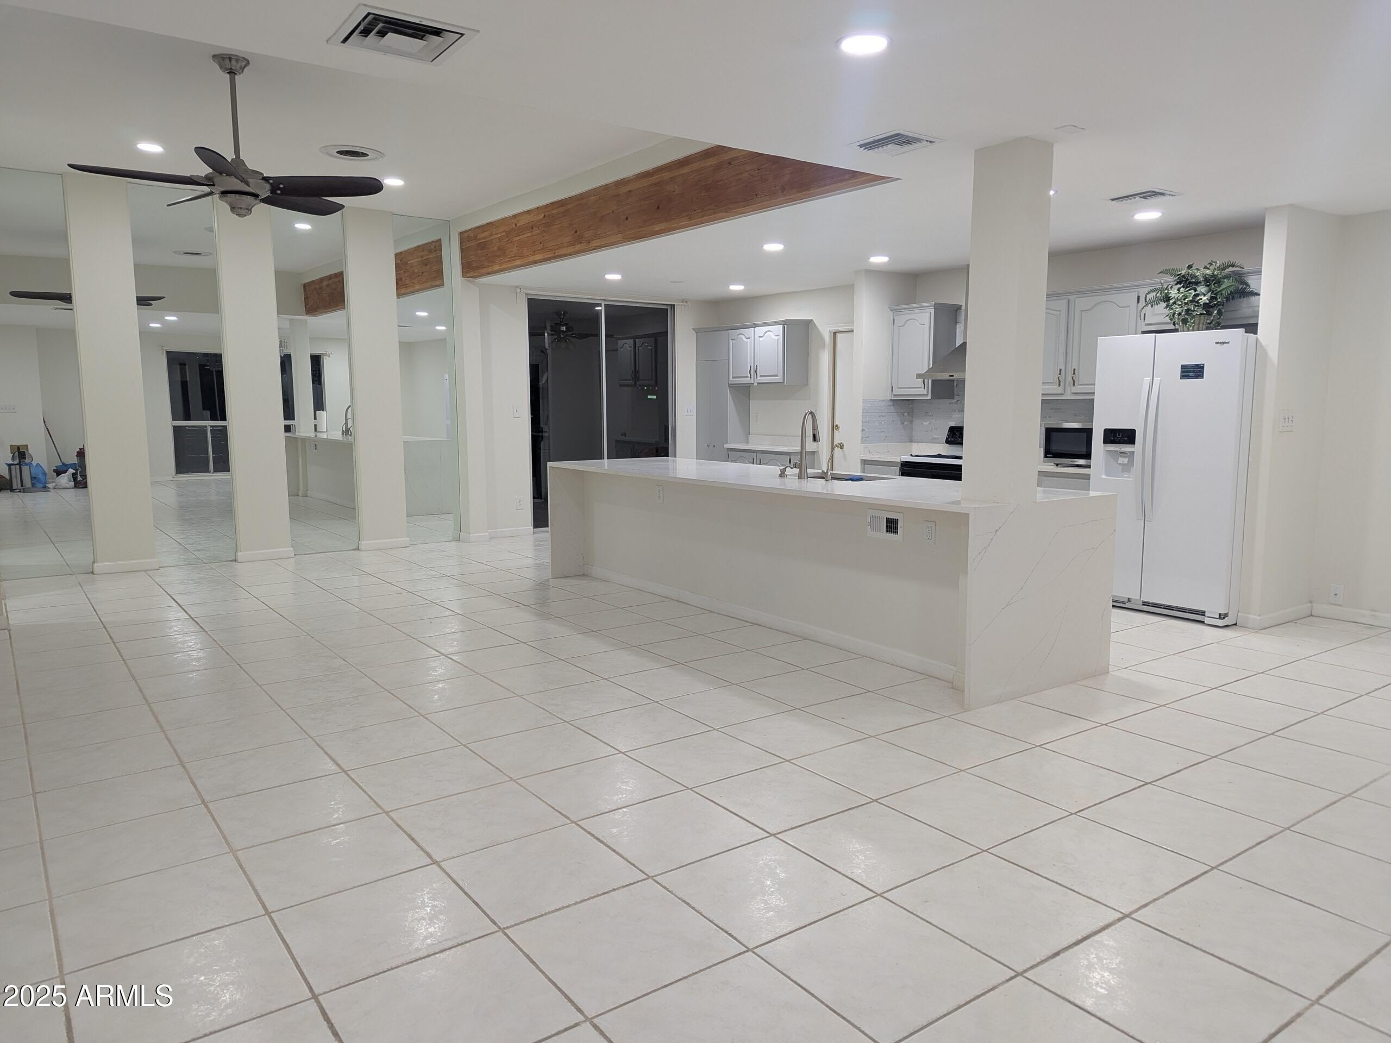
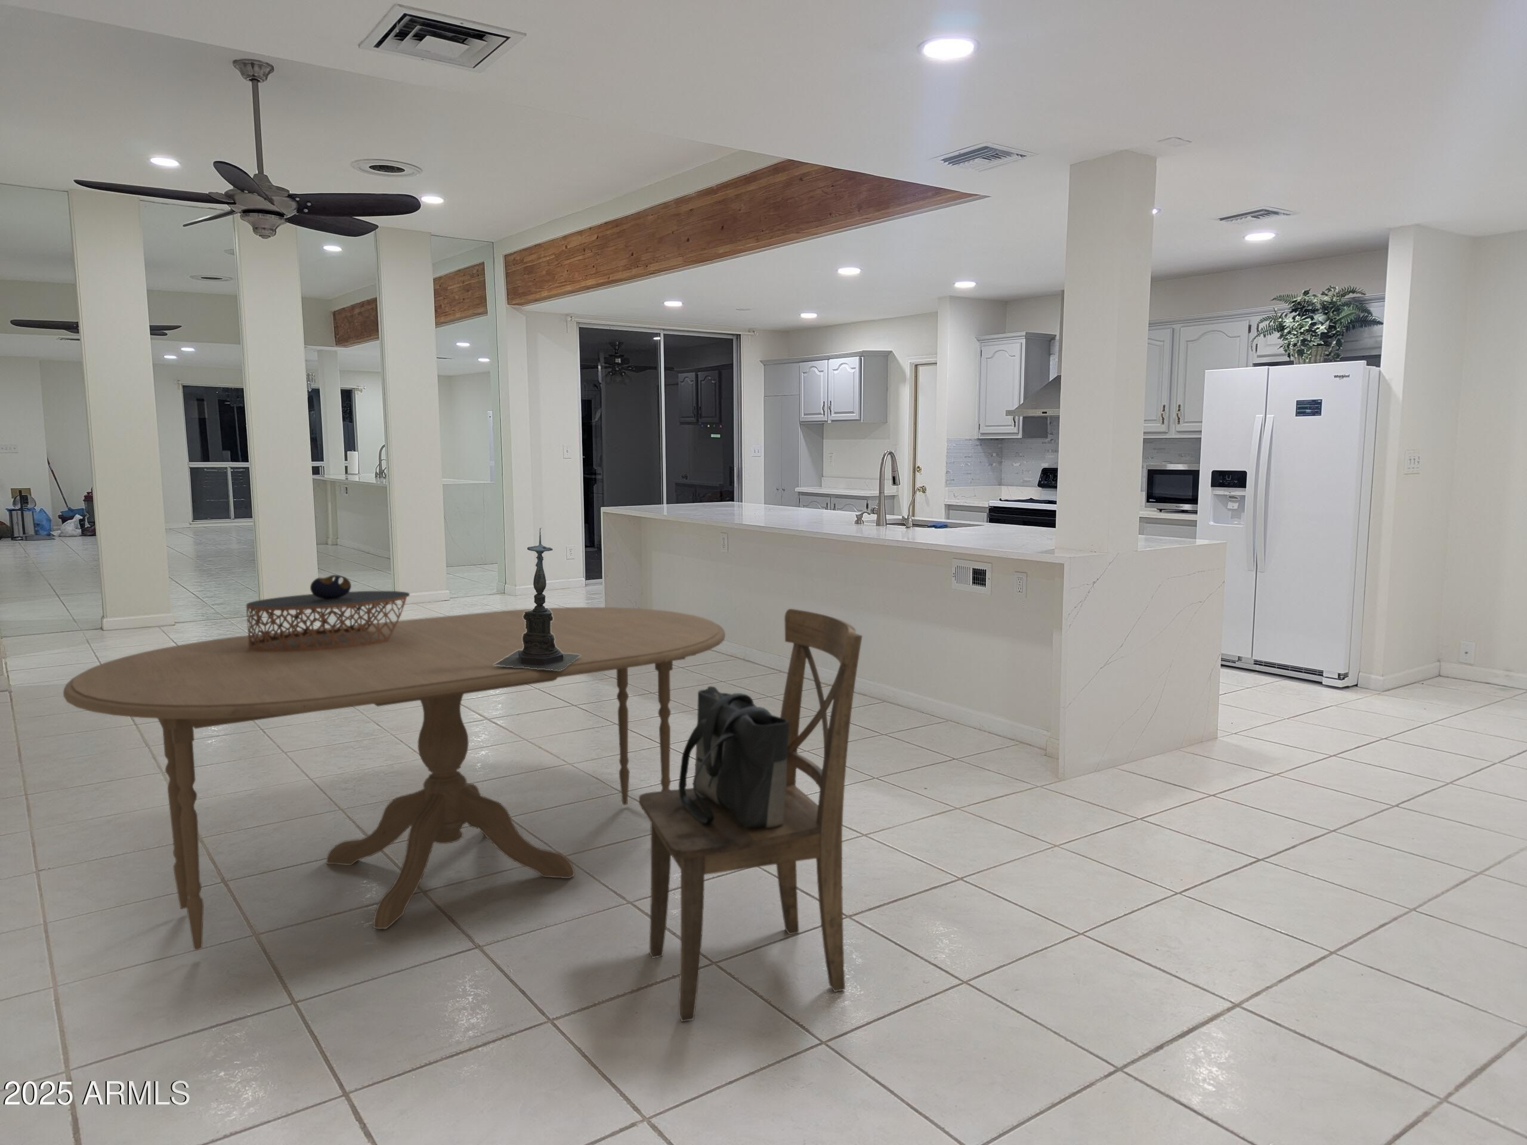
+ candle holder [494,527,581,670]
+ tote bag [678,686,789,829]
+ dining table [63,606,726,950]
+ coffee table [245,574,410,652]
+ dining chair [638,609,863,1022]
